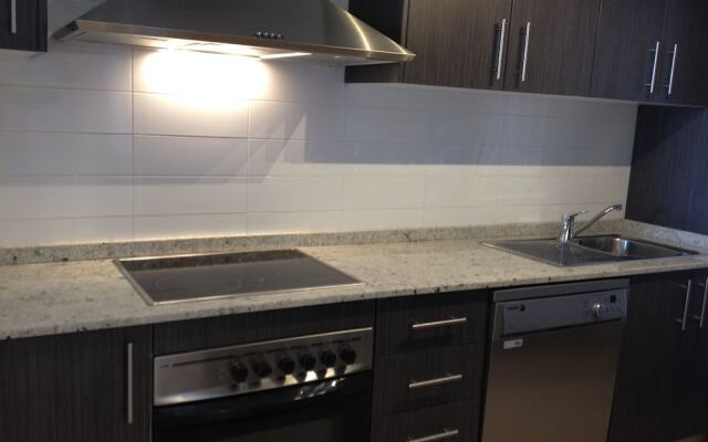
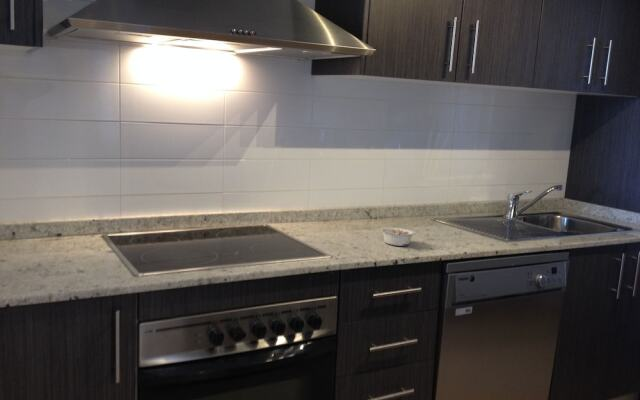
+ legume [379,226,416,247]
